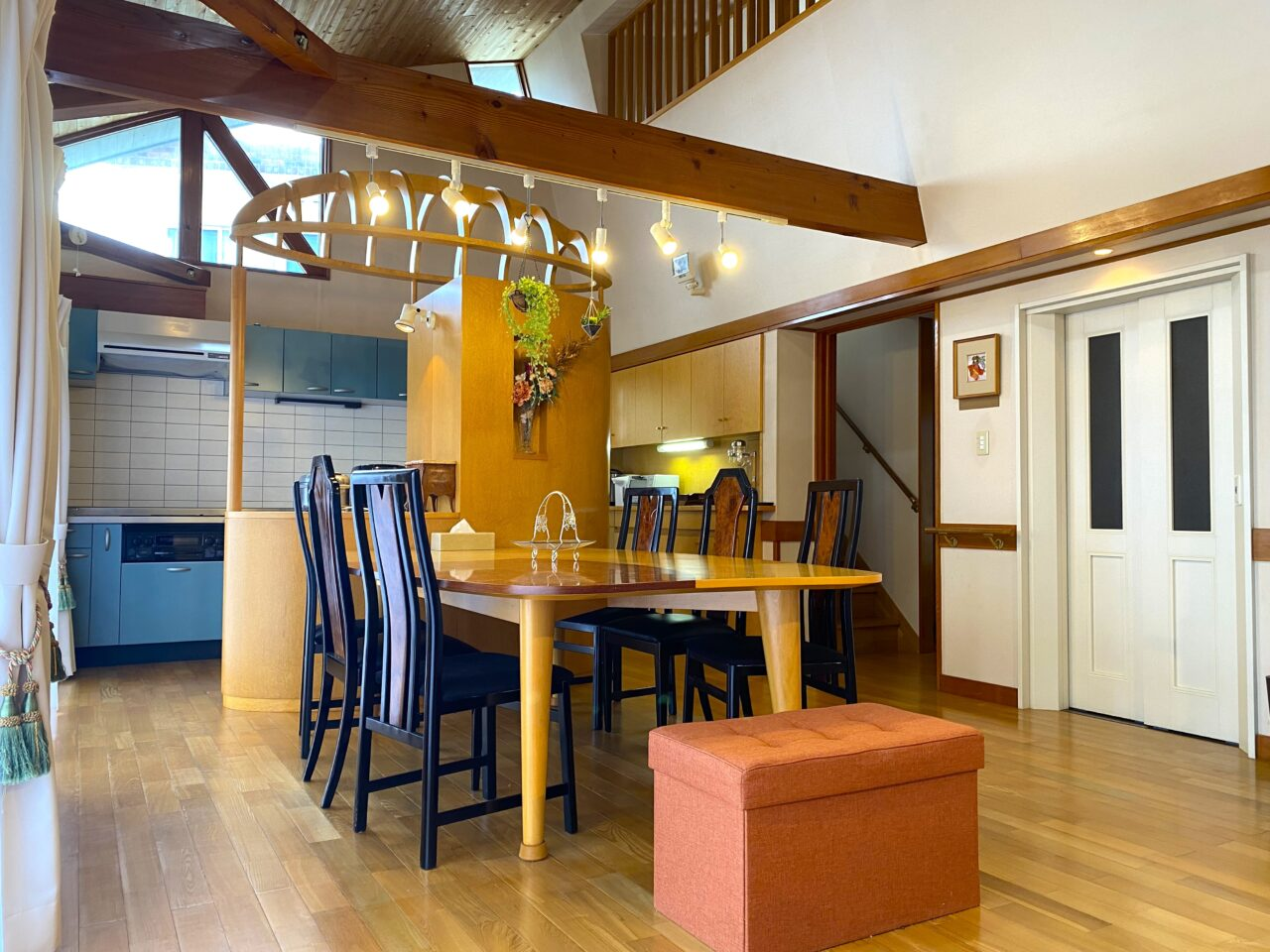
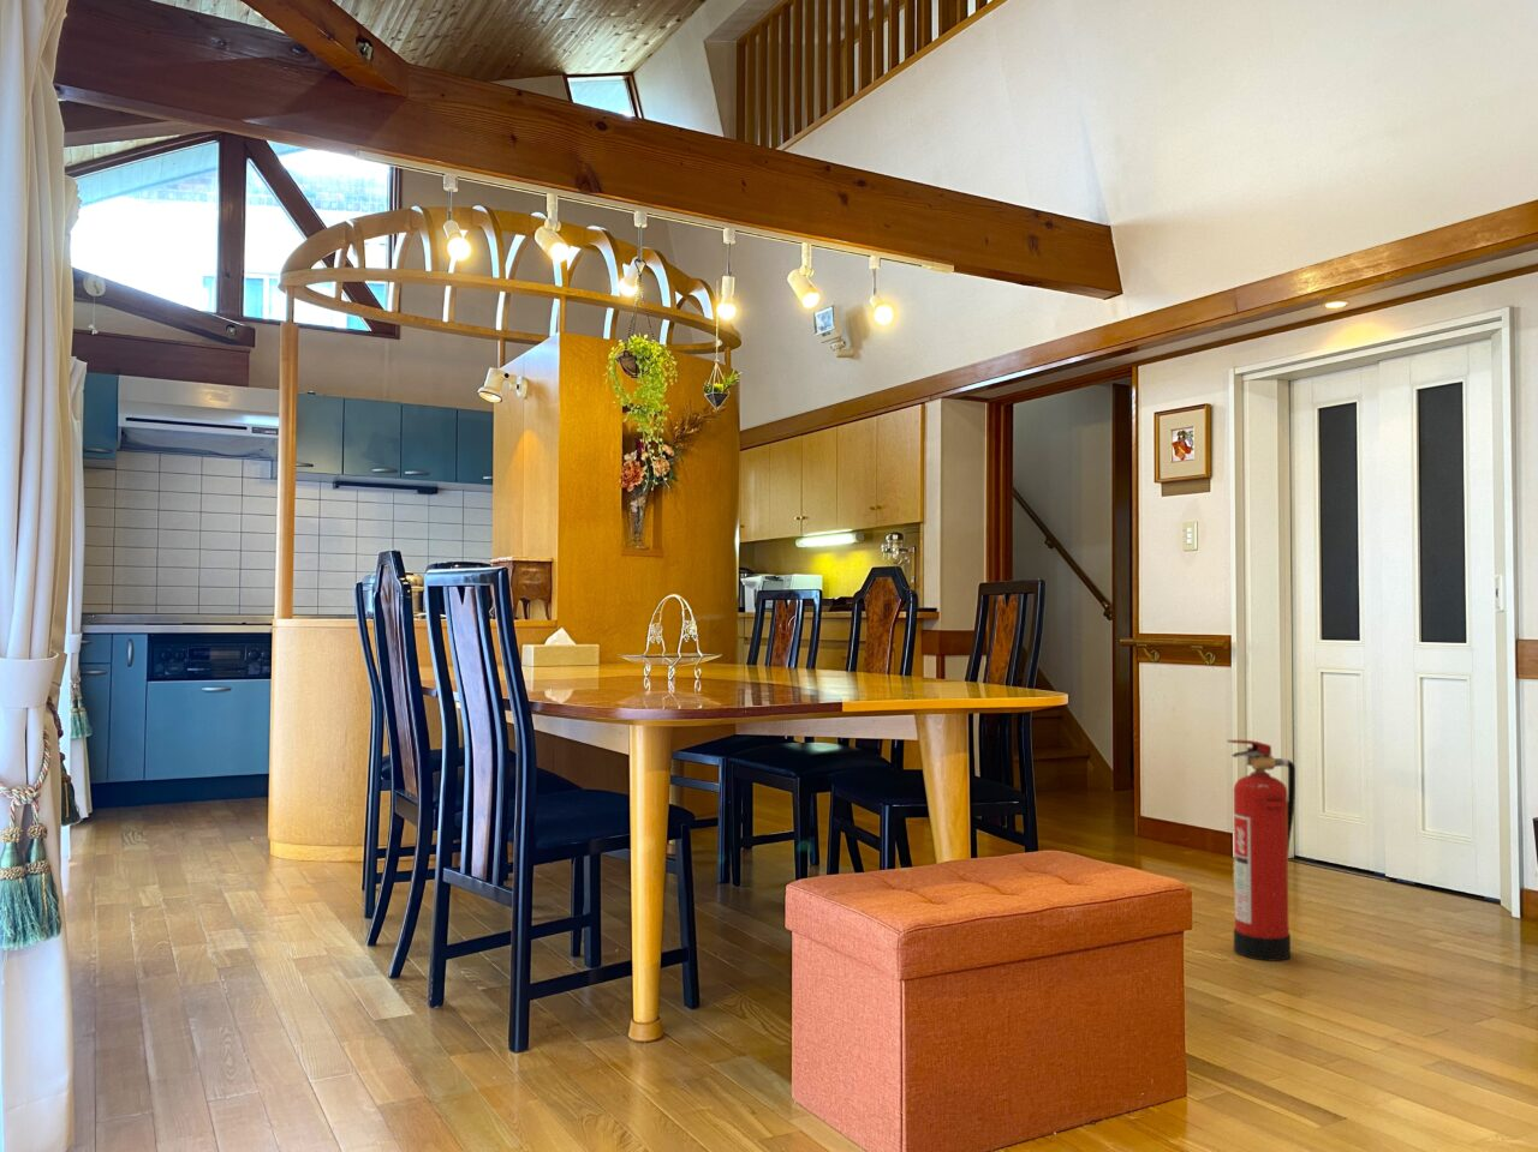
+ fire extinguisher [1226,739,1297,962]
